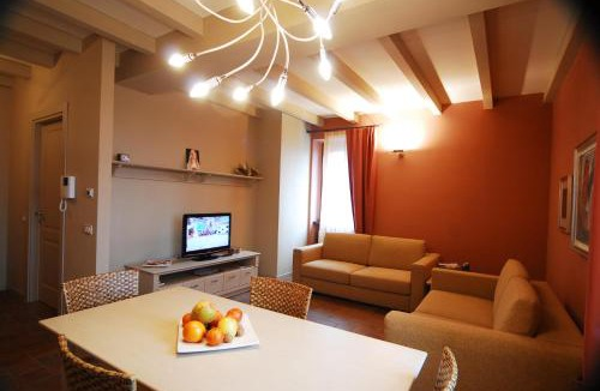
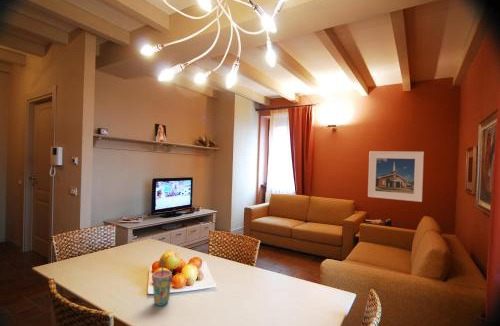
+ cup [152,258,173,307]
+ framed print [367,150,425,203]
